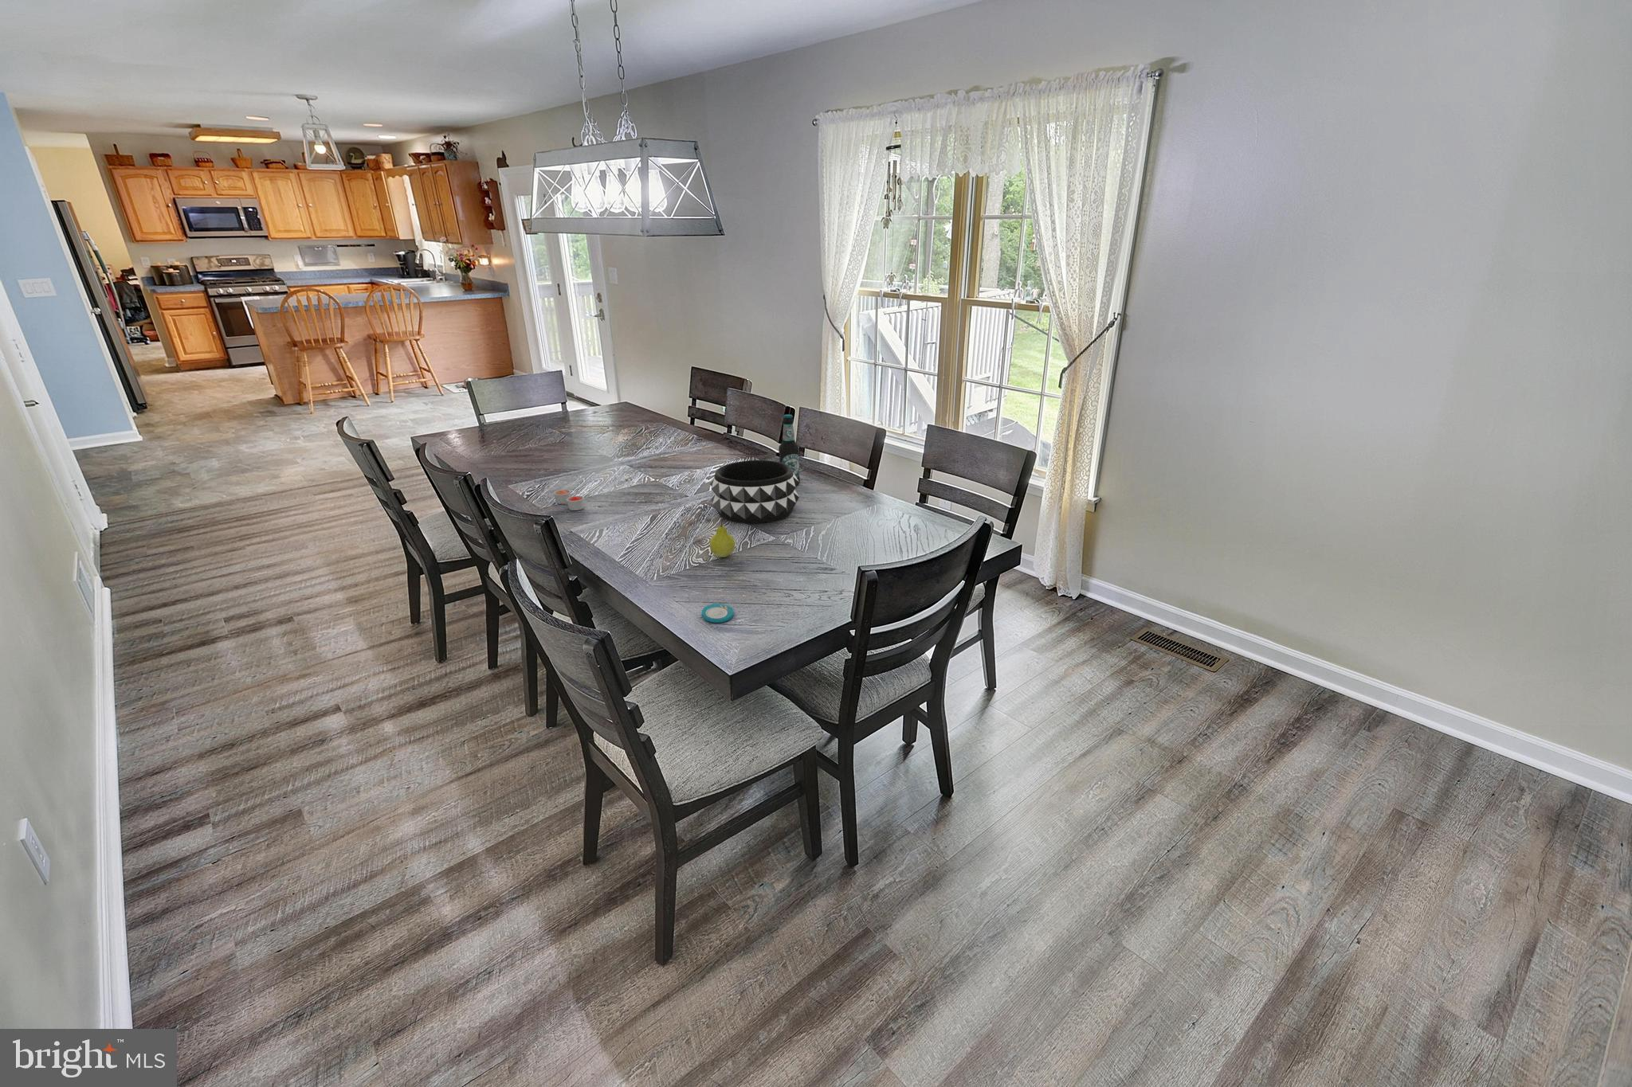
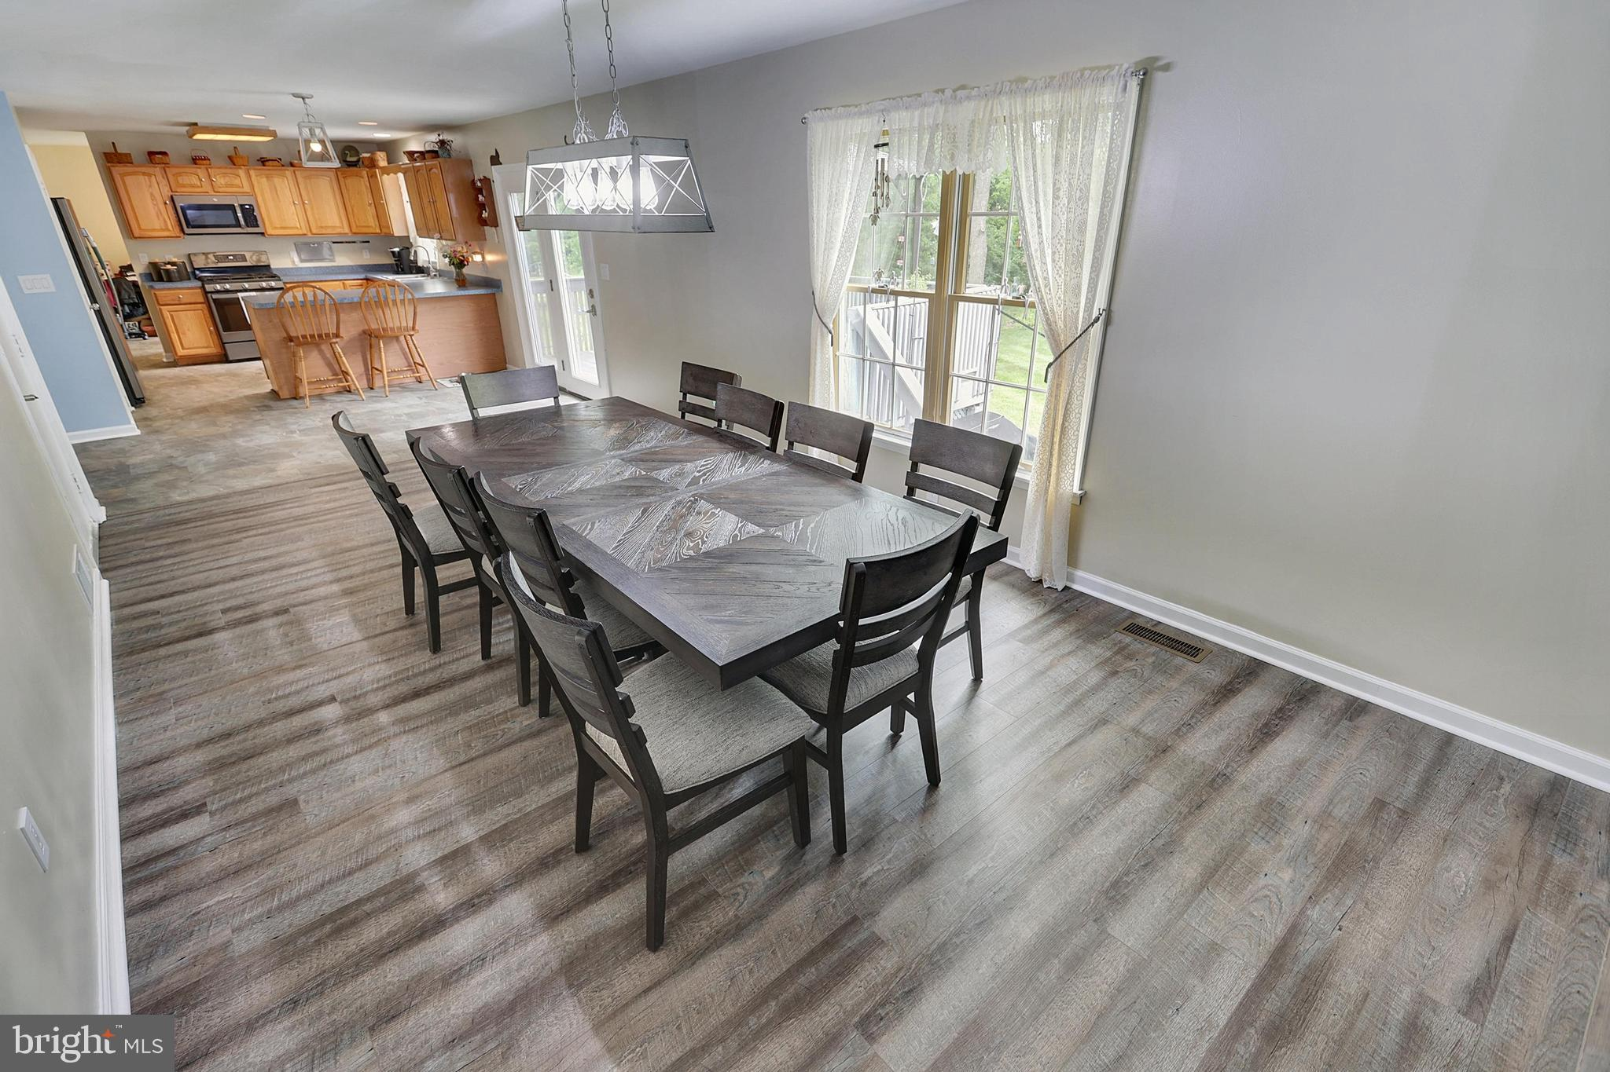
- plate [701,603,734,624]
- fruit [709,517,735,558]
- bottle [778,414,801,485]
- decorative bowl [709,460,800,524]
- candle [553,489,585,511]
